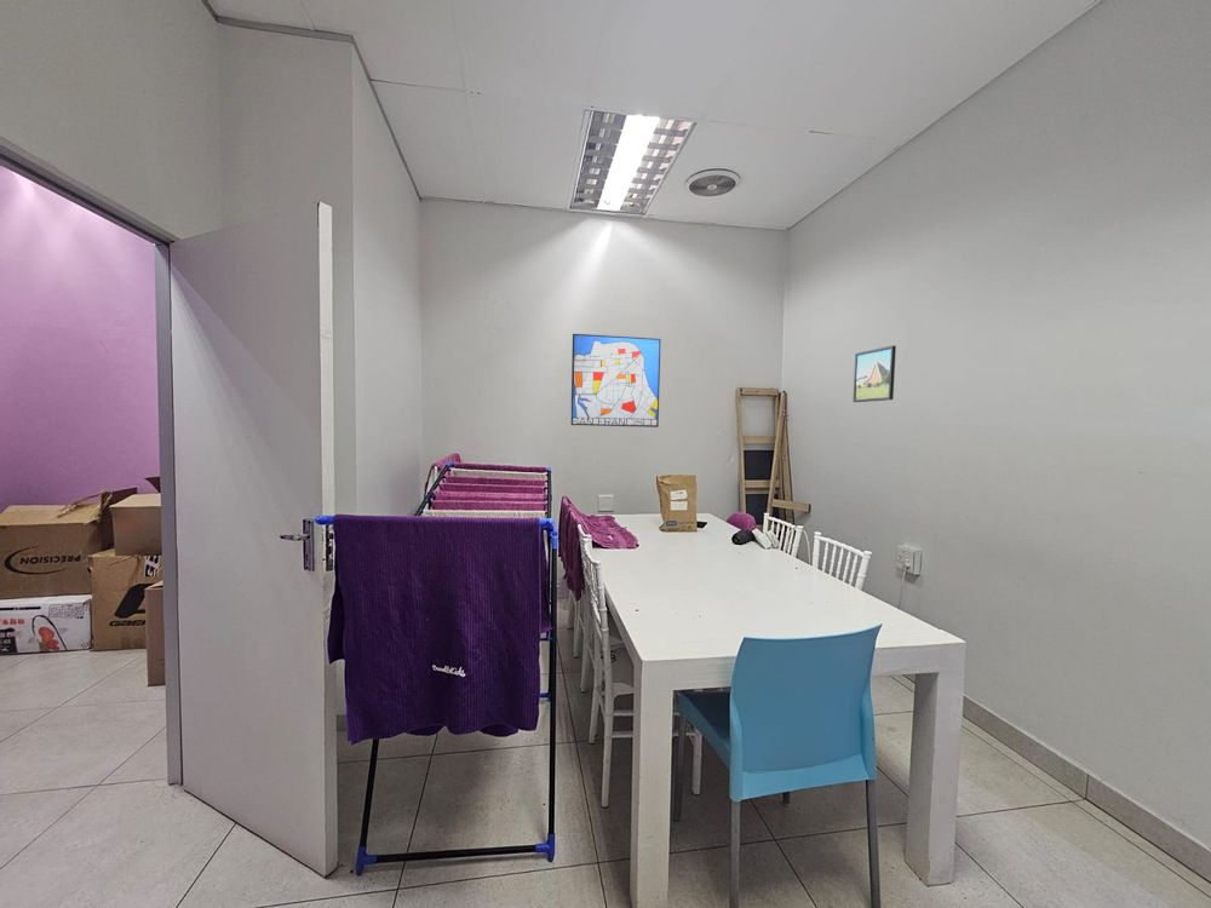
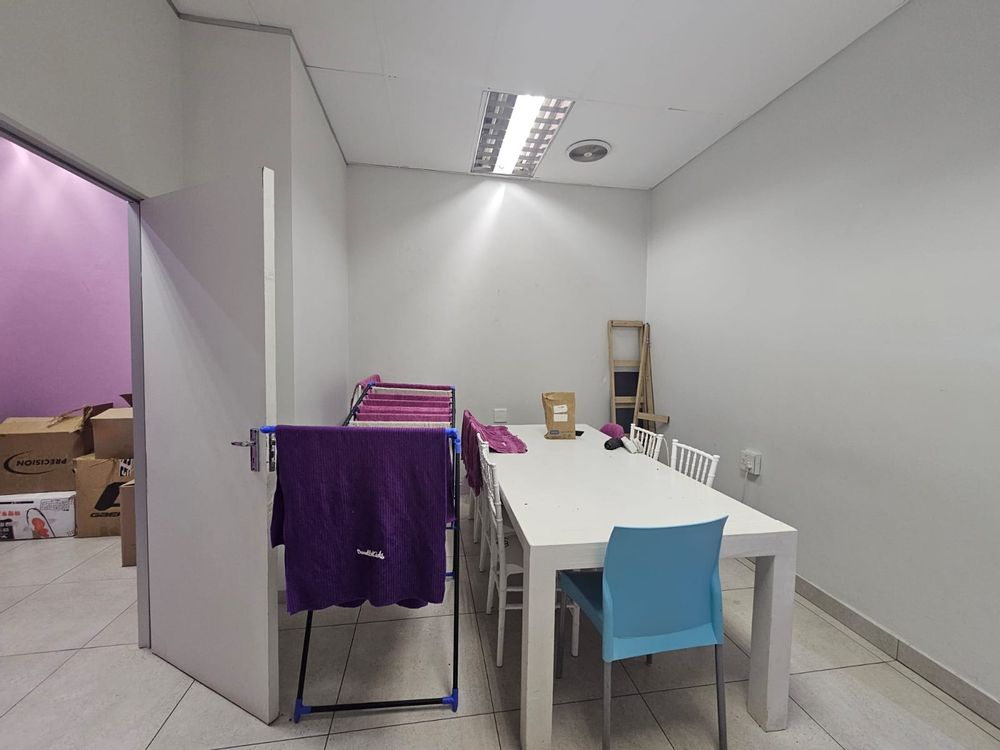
- wall art [569,333,661,429]
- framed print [851,344,897,403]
